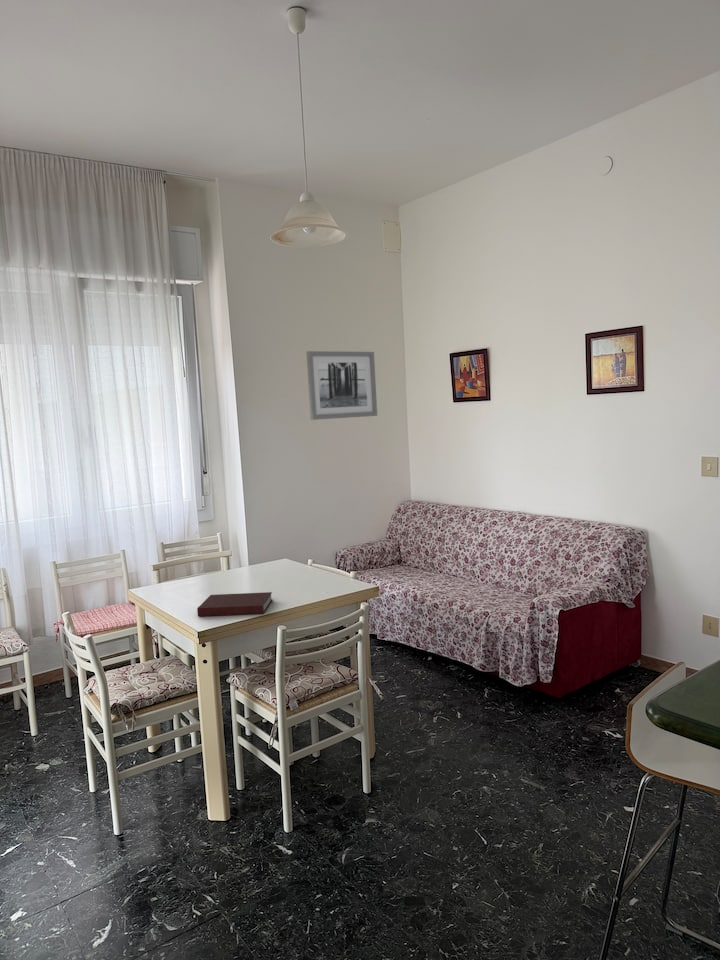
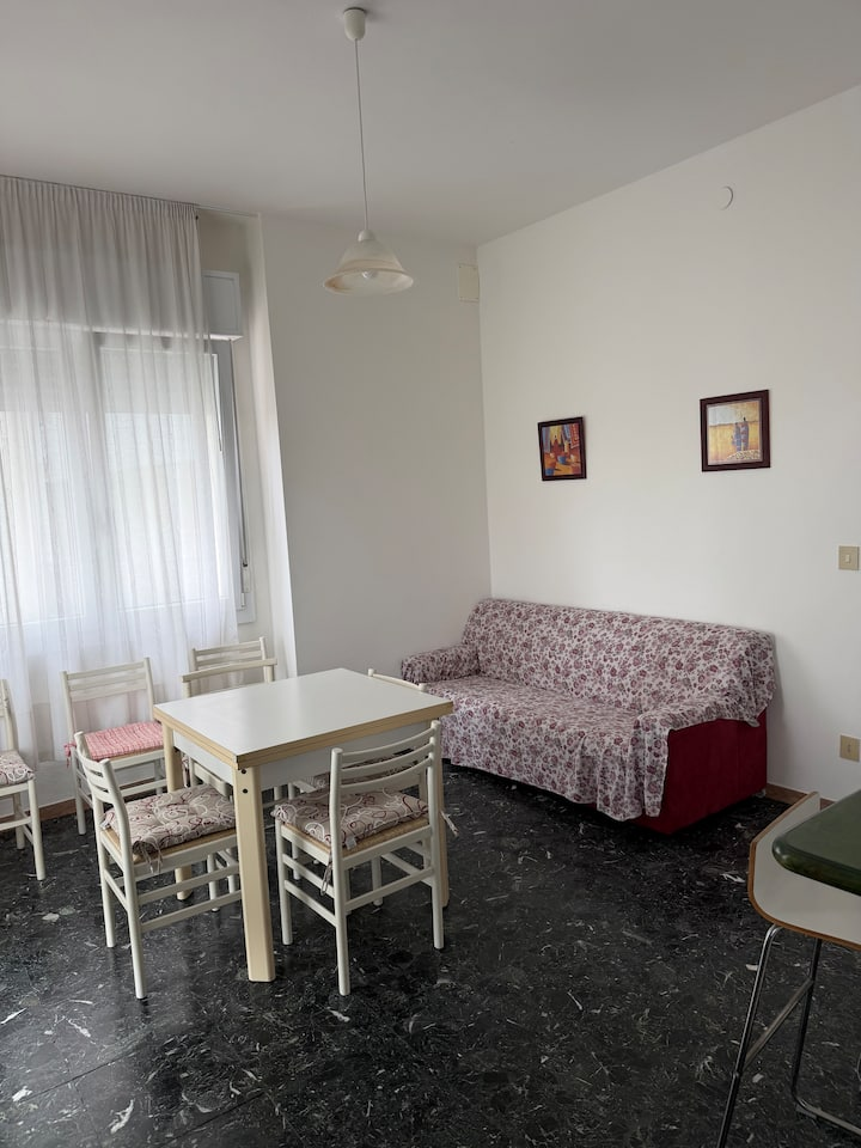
- wall art [305,350,378,421]
- notebook [196,591,273,617]
